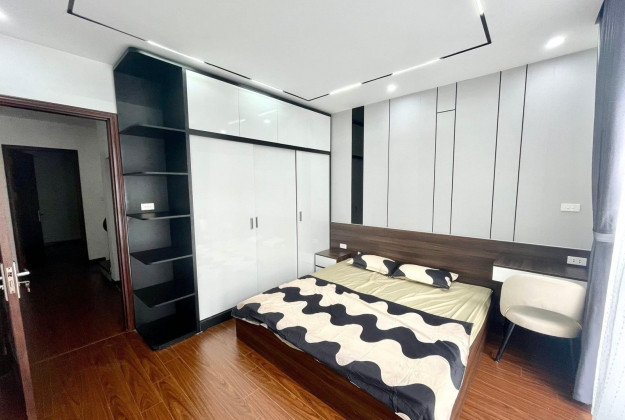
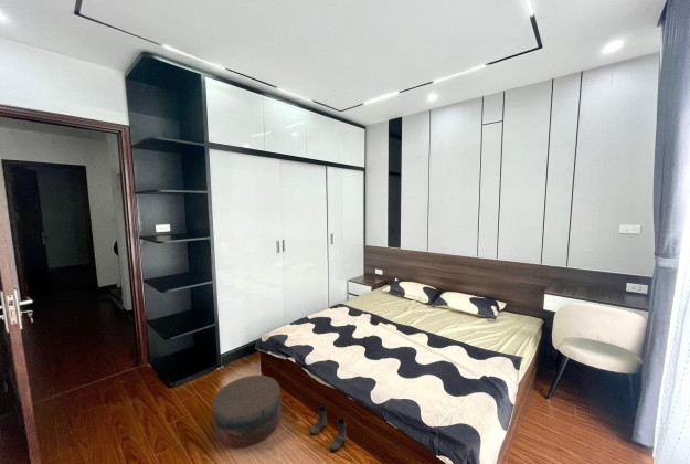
+ boots [309,404,348,452]
+ stool [212,375,282,449]
